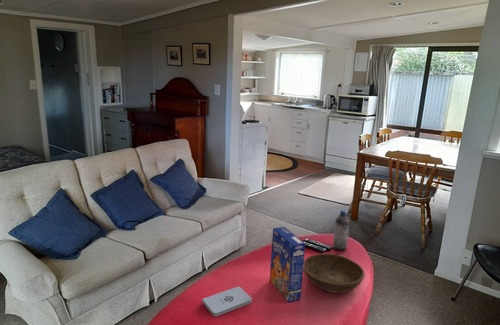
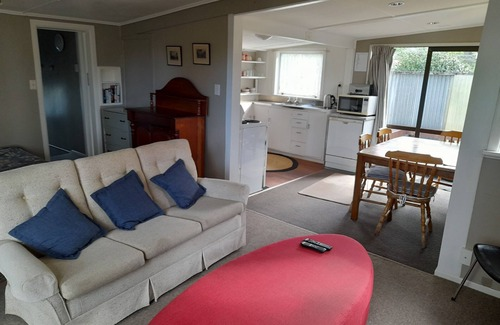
- bowl [303,252,366,294]
- water bottle [332,209,351,252]
- notepad [201,285,253,317]
- cereal box [269,226,306,303]
